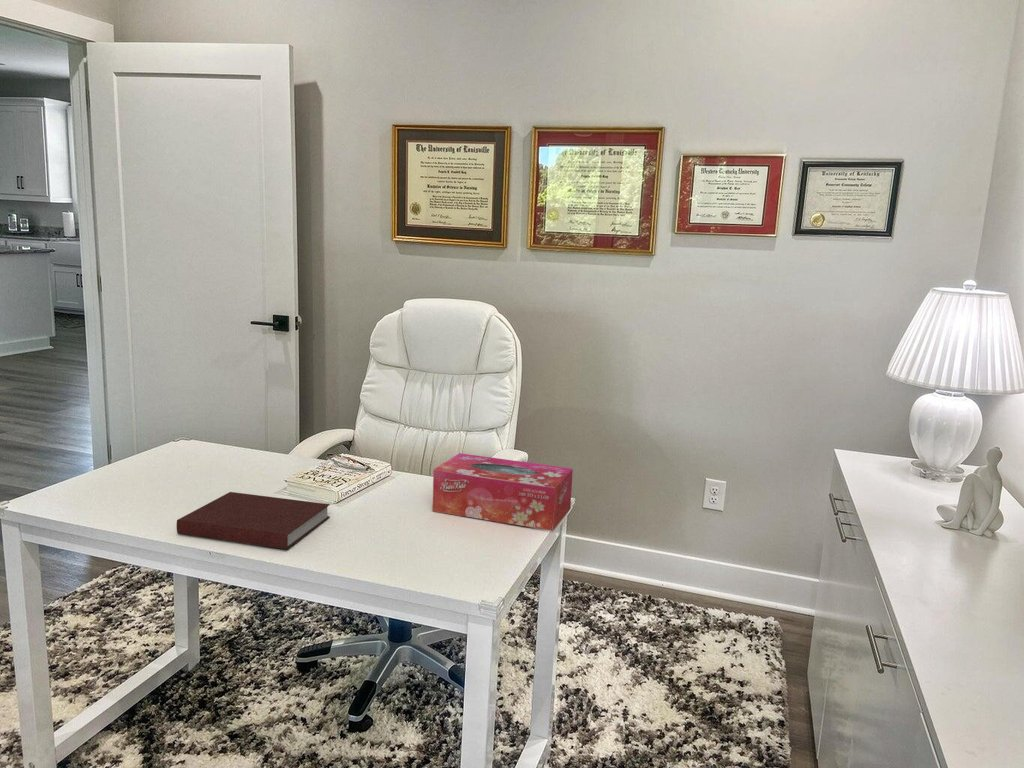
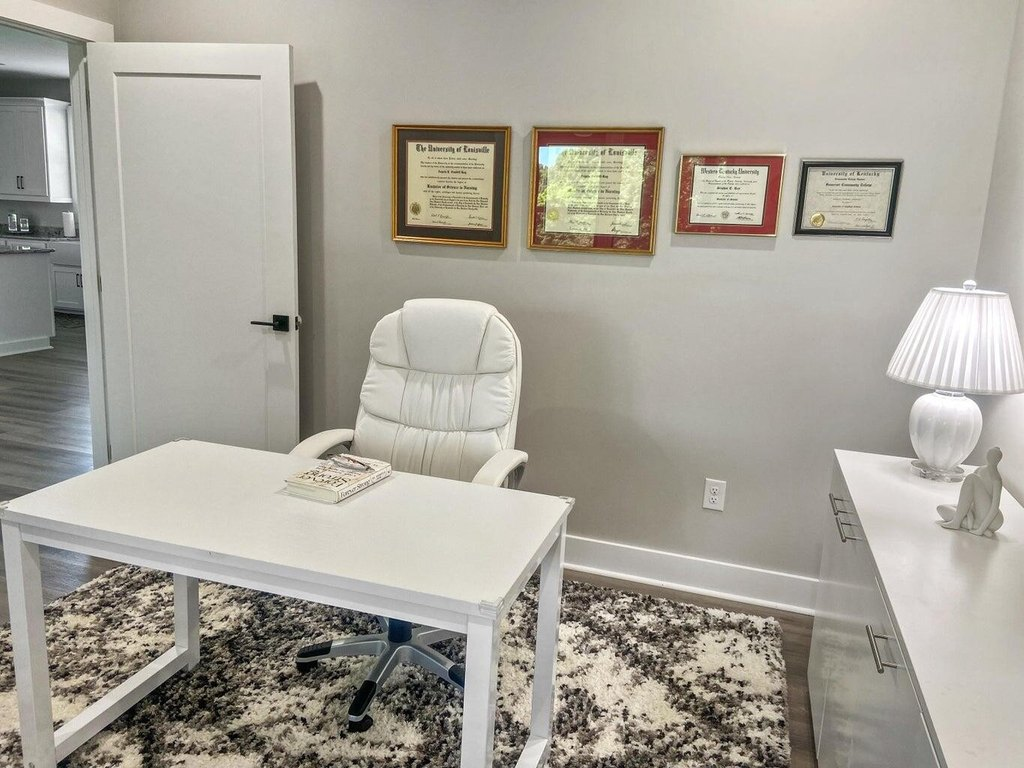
- notebook [176,491,331,550]
- tissue box [432,452,574,532]
